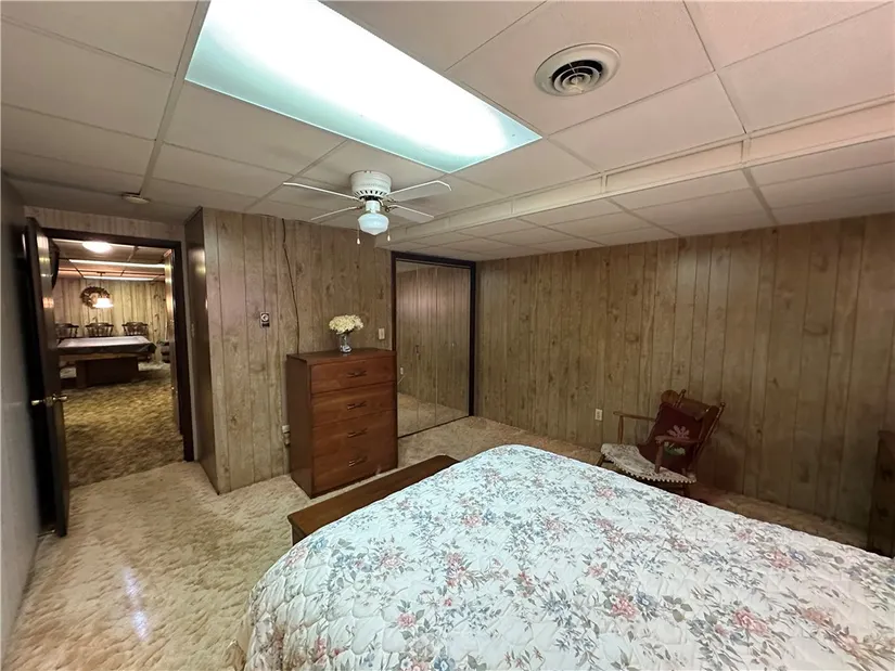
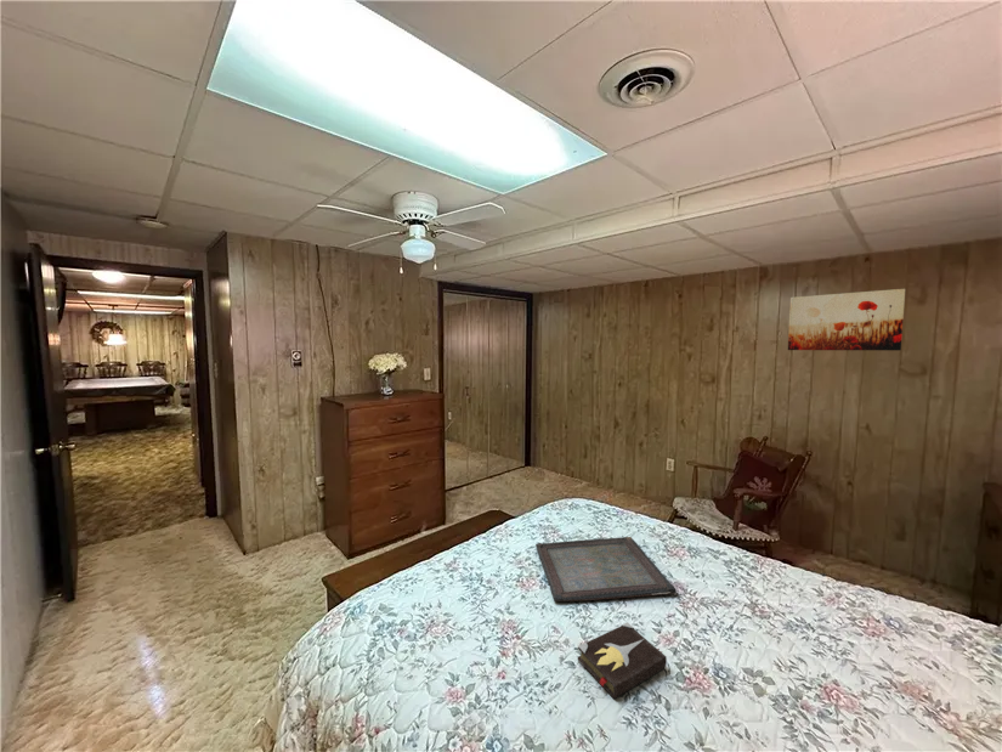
+ wall art [787,288,906,351]
+ serving tray [534,536,678,603]
+ hardback book [577,621,668,700]
